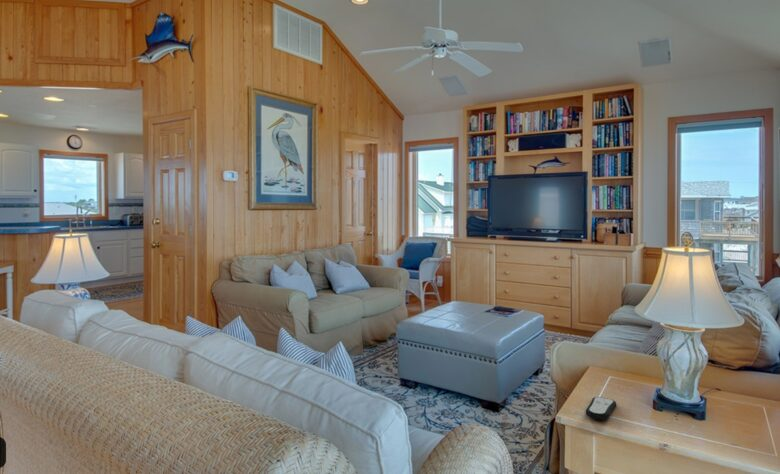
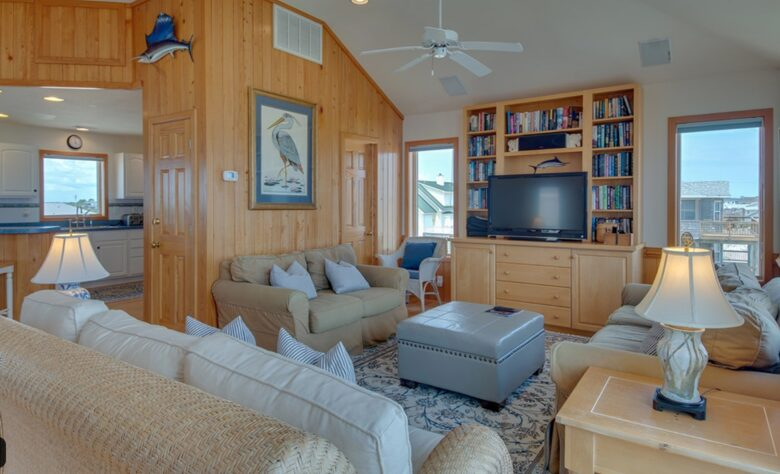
- remote control [585,396,617,421]
